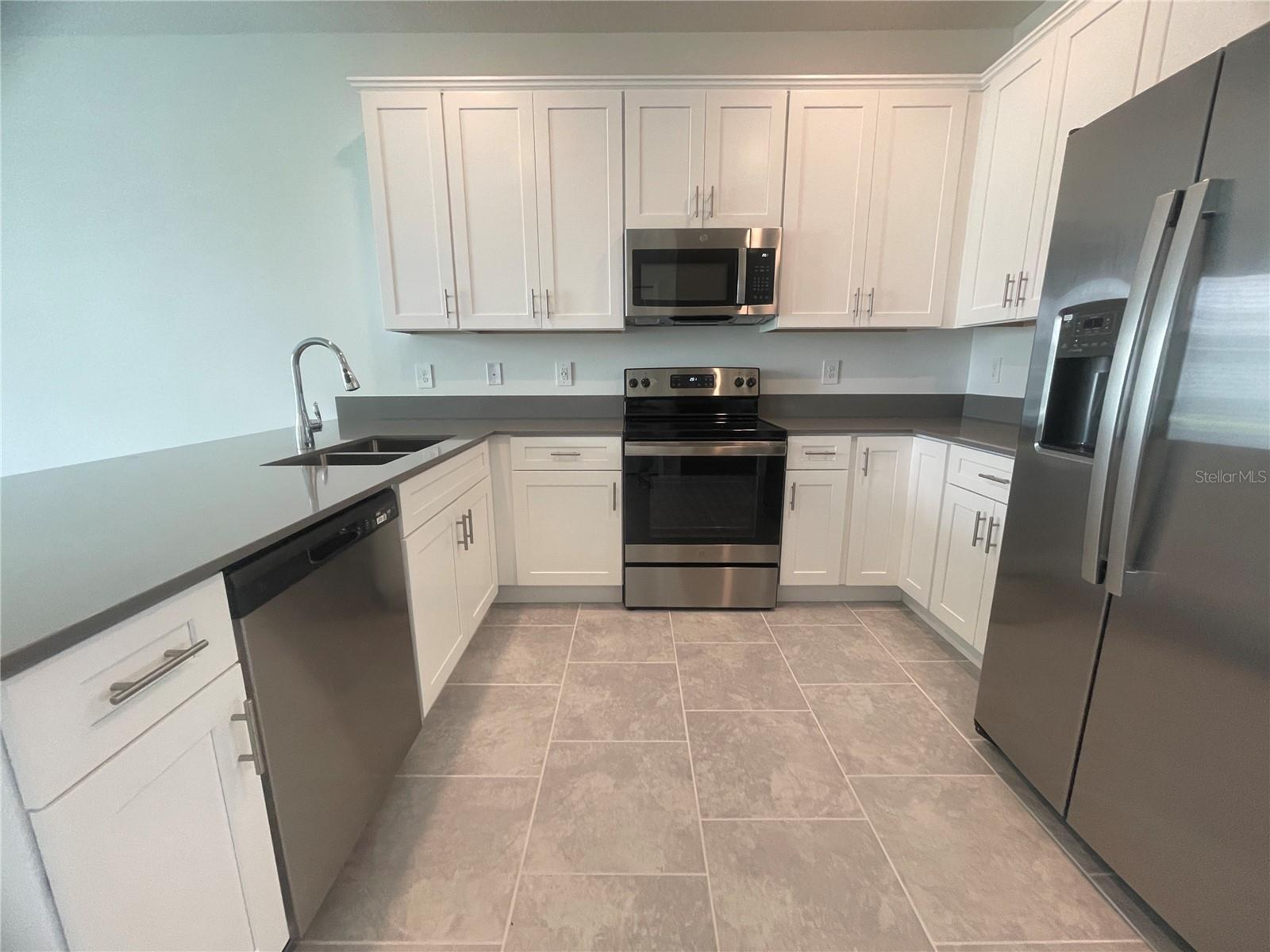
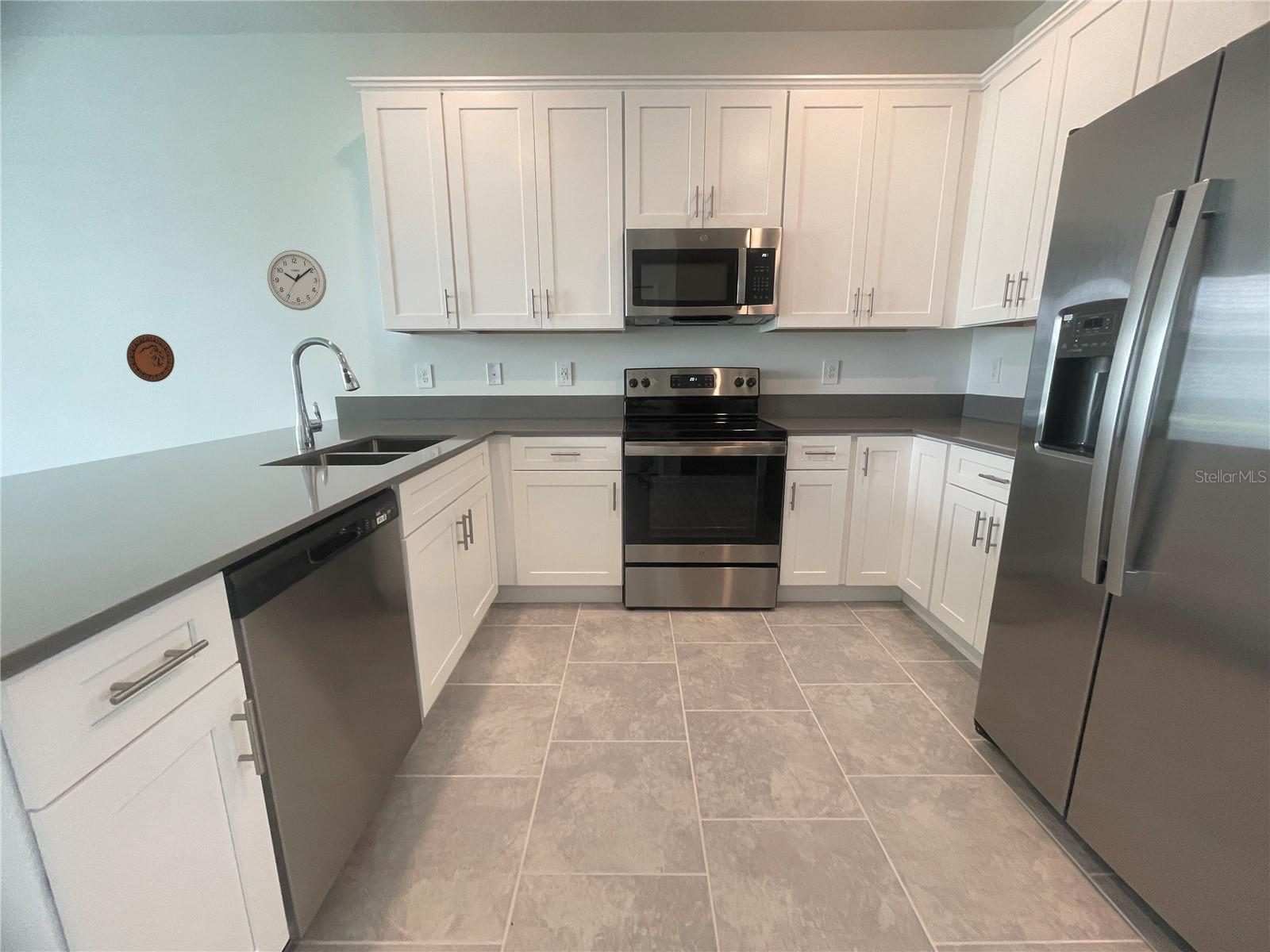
+ decorative plate [126,333,175,383]
+ wall clock [267,249,327,311]
